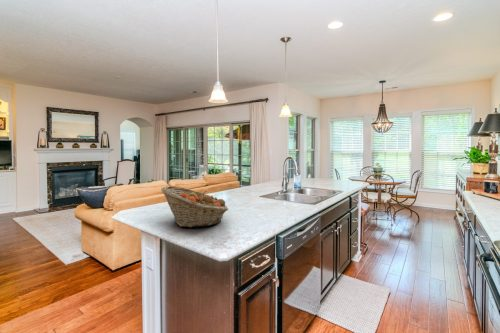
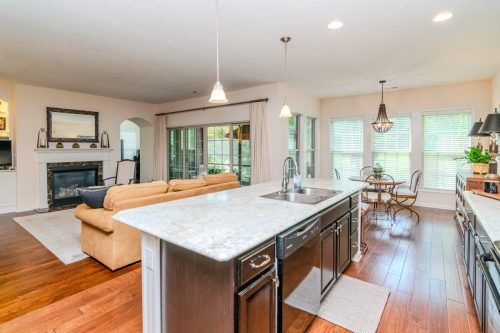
- fruit basket [160,185,229,228]
